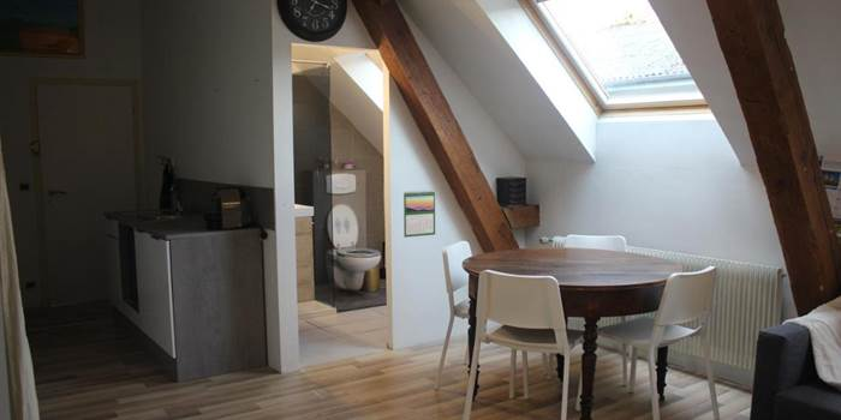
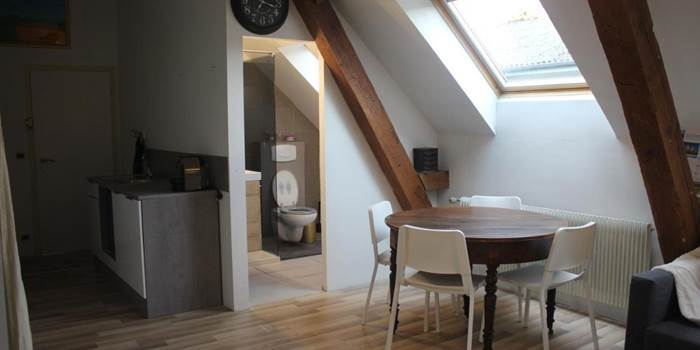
- calendar [402,190,436,239]
